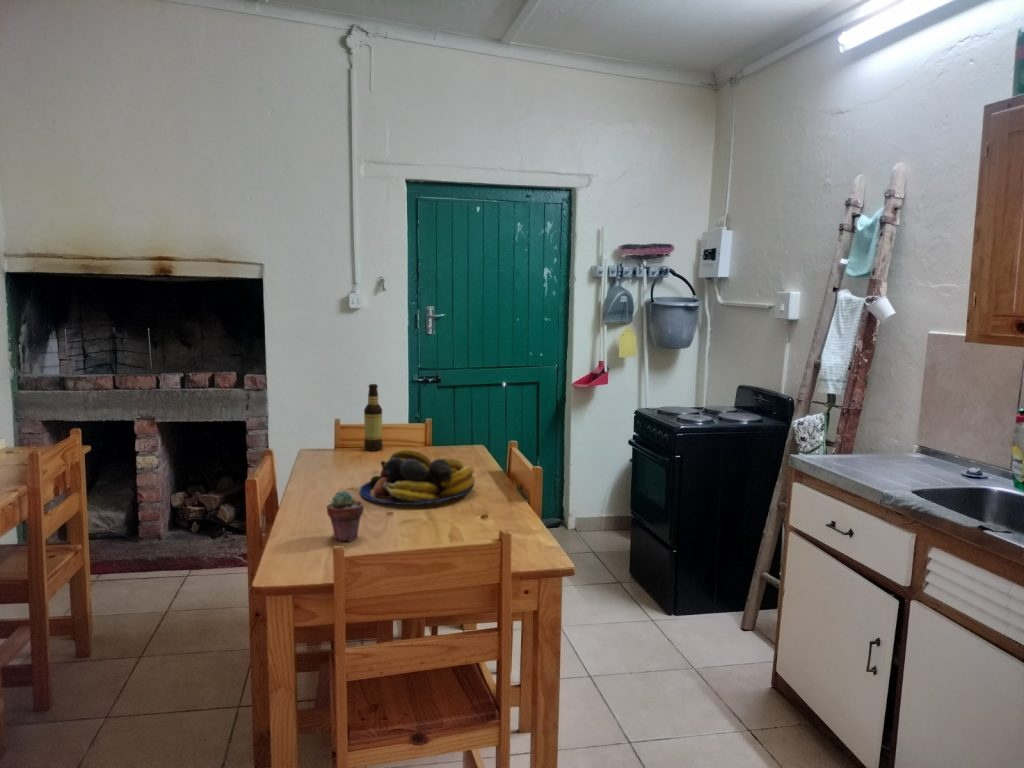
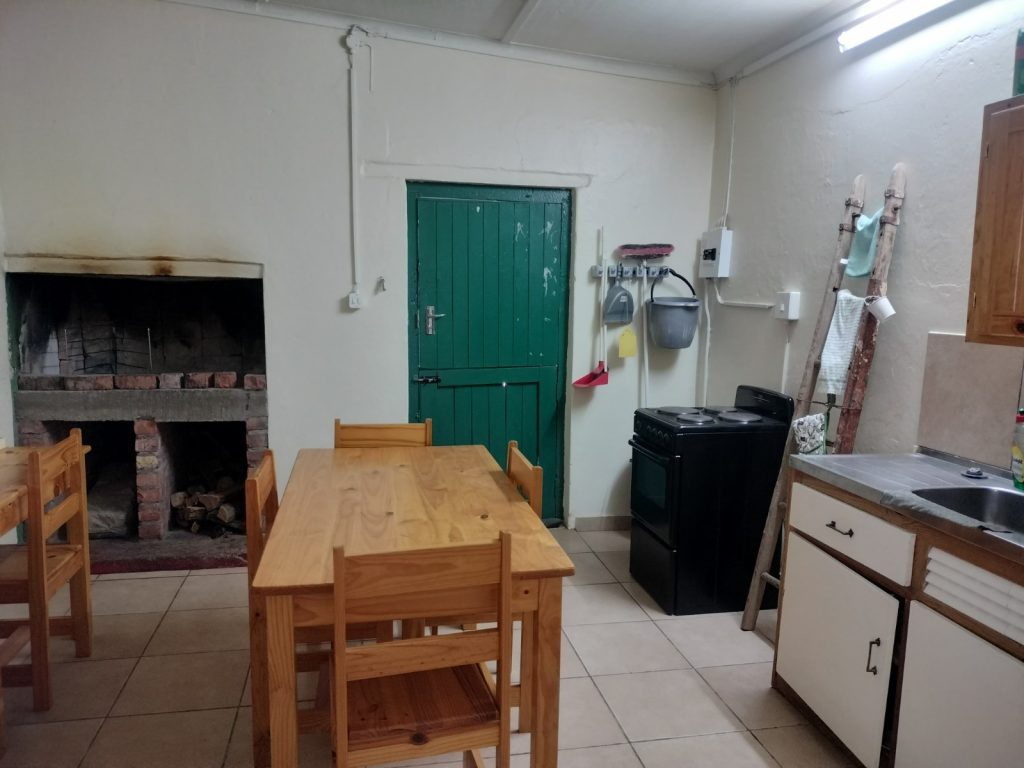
- fruit bowl [359,448,476,506]
- potted succulent [326,490,365,542]
- bottle [363,383,384,452]
